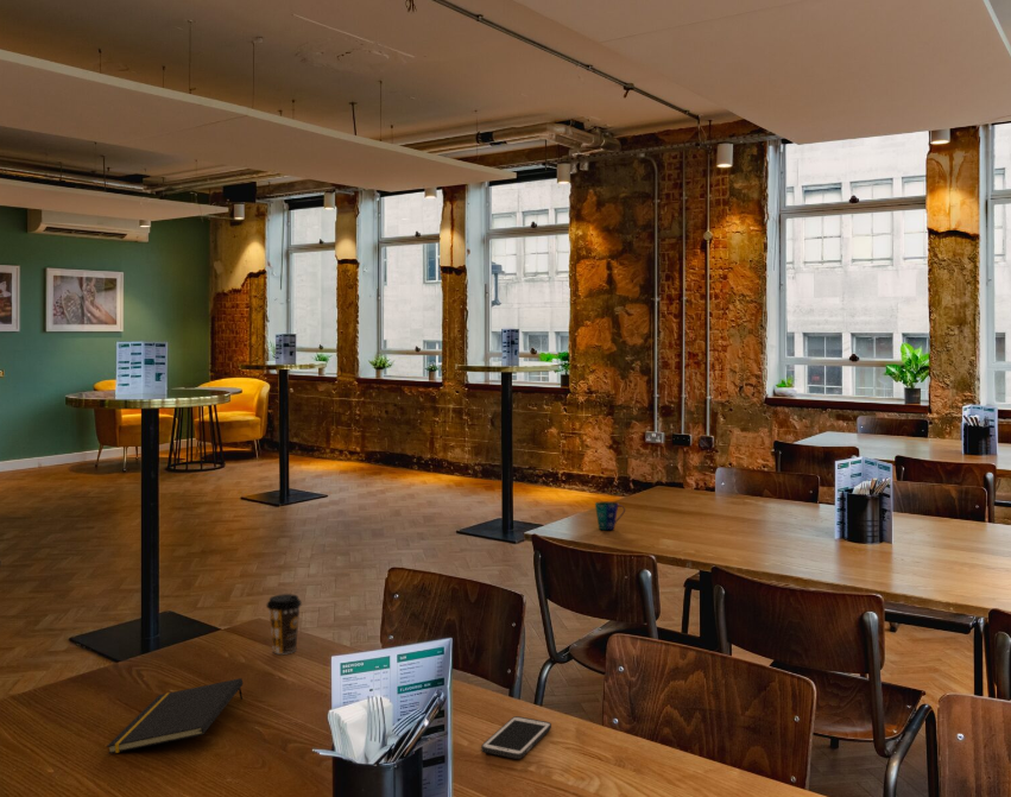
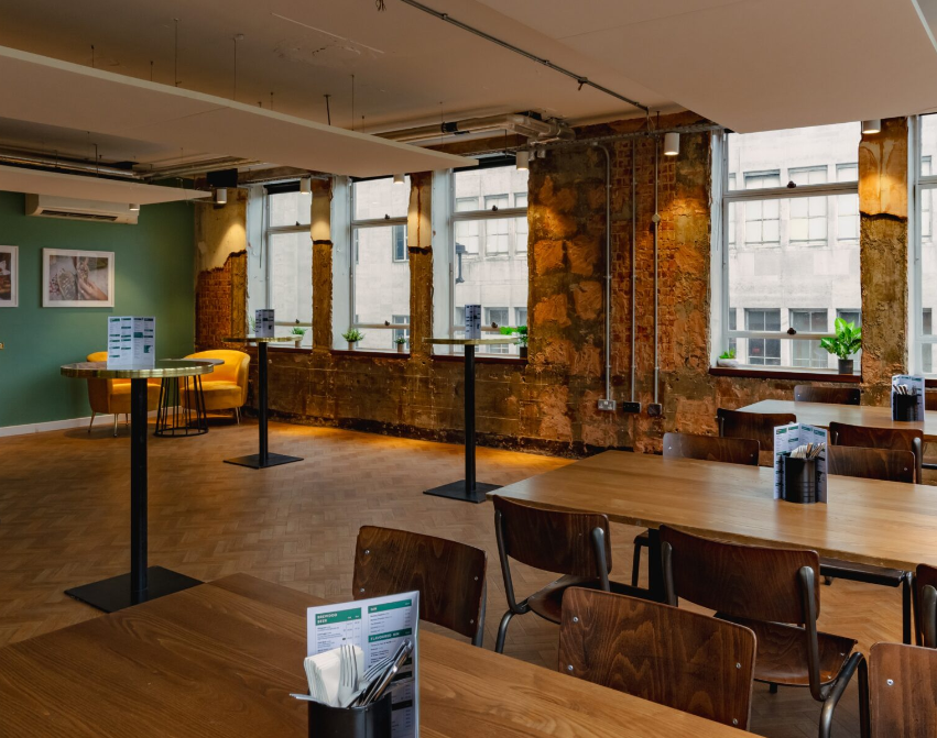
- notepad [106,677,244,755]
- cup [594,500,626,531]
- coffee cup [265,593,303,656]
- cell phone [480,715,552,760]
